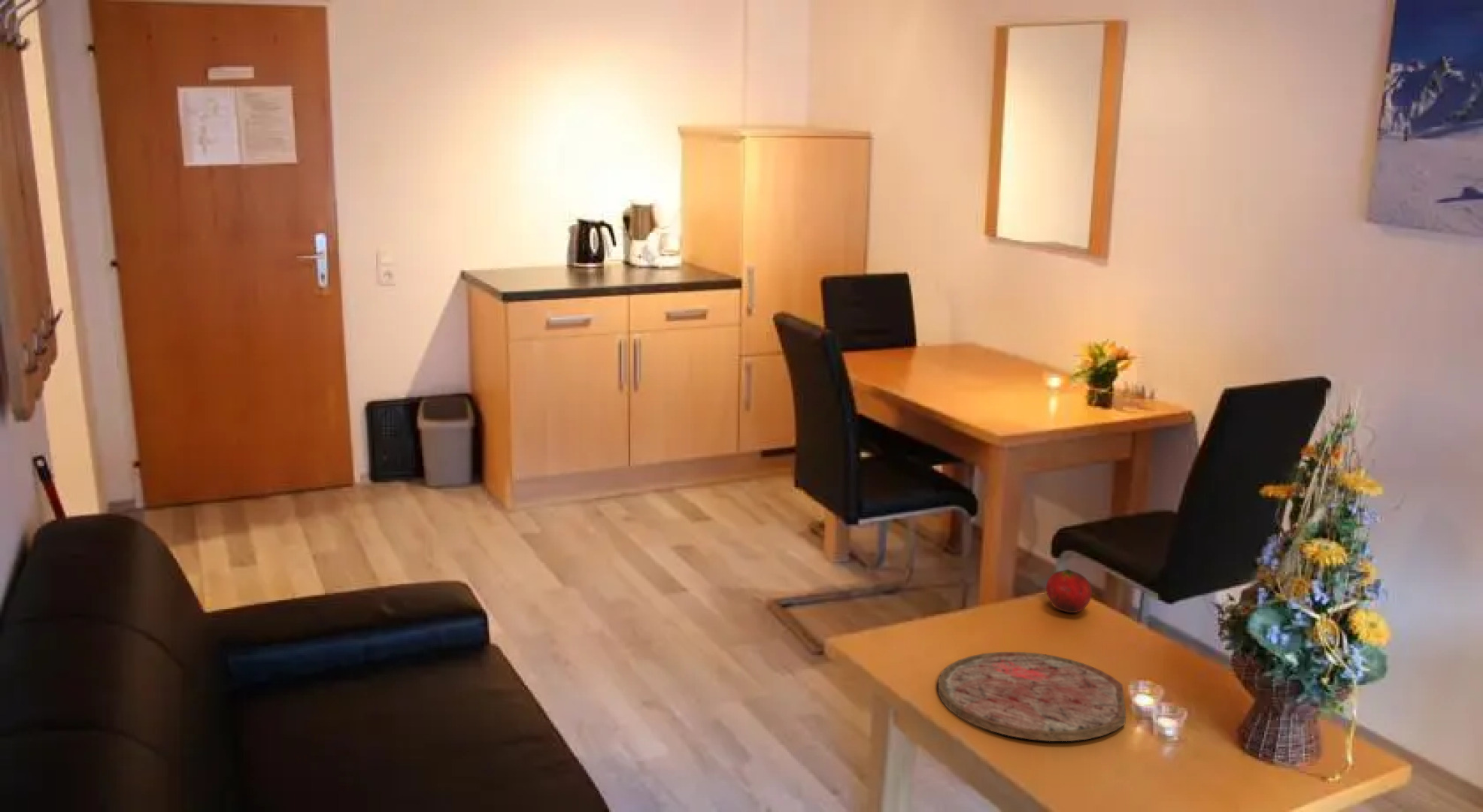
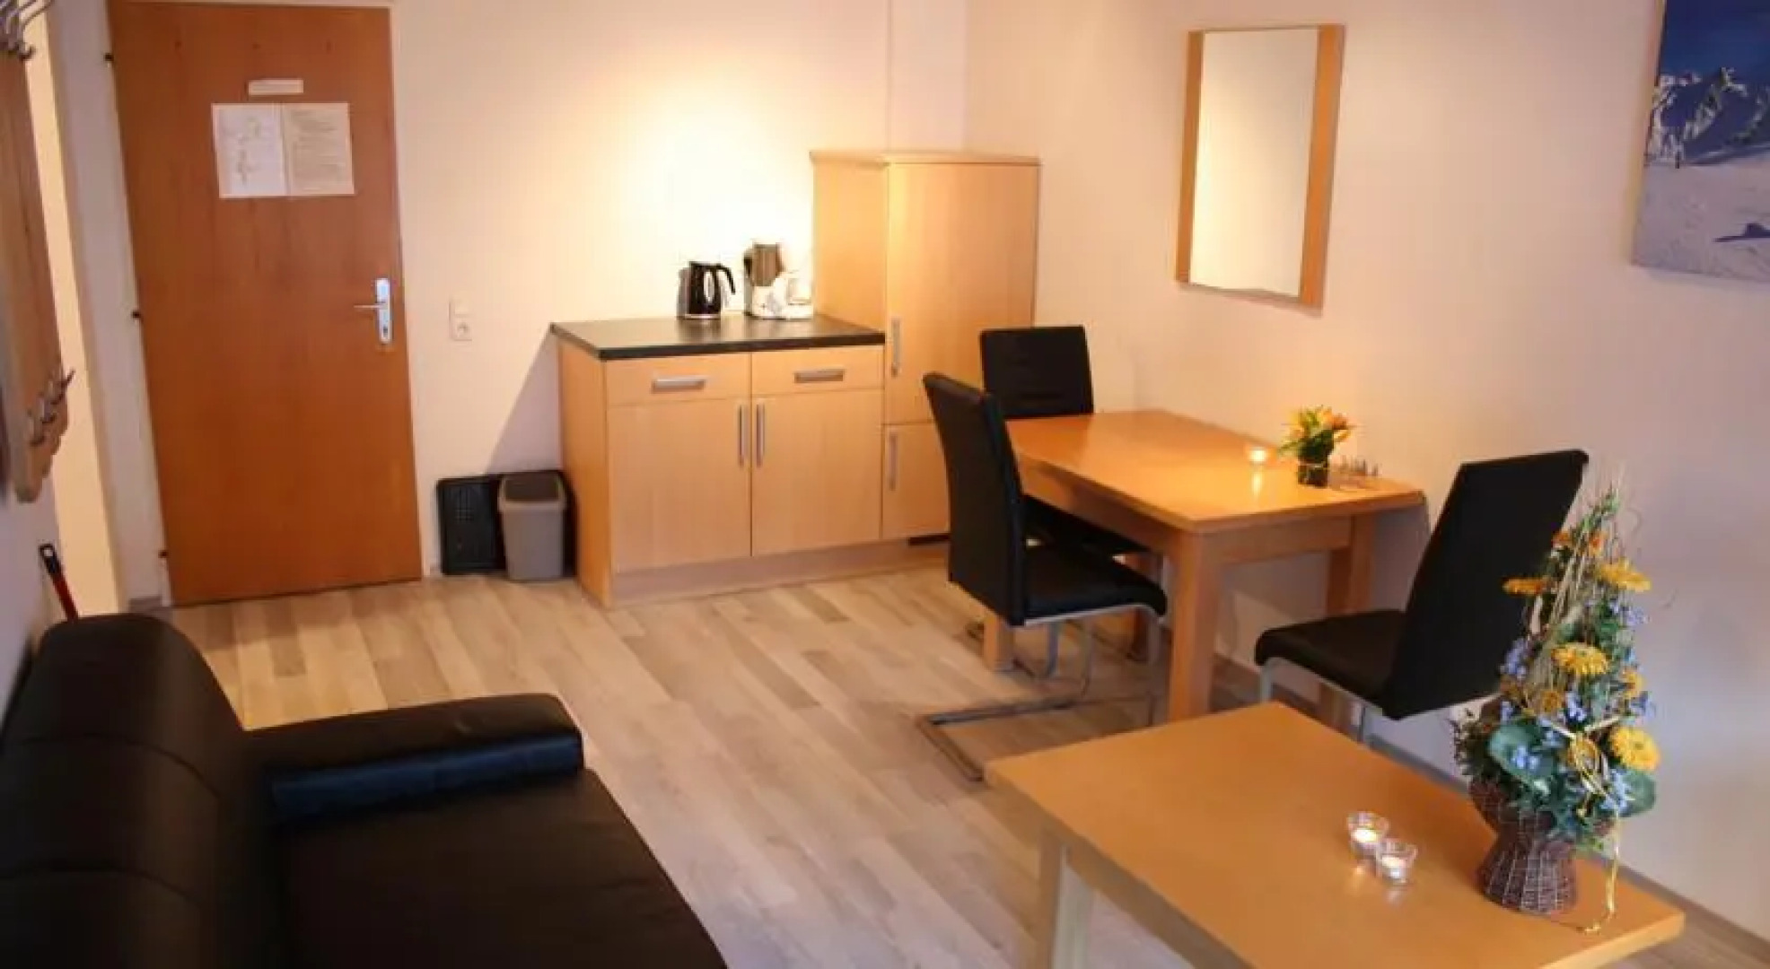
- cutting board [938,651,1127,742]
- fruit [1045,568,1093,614]
